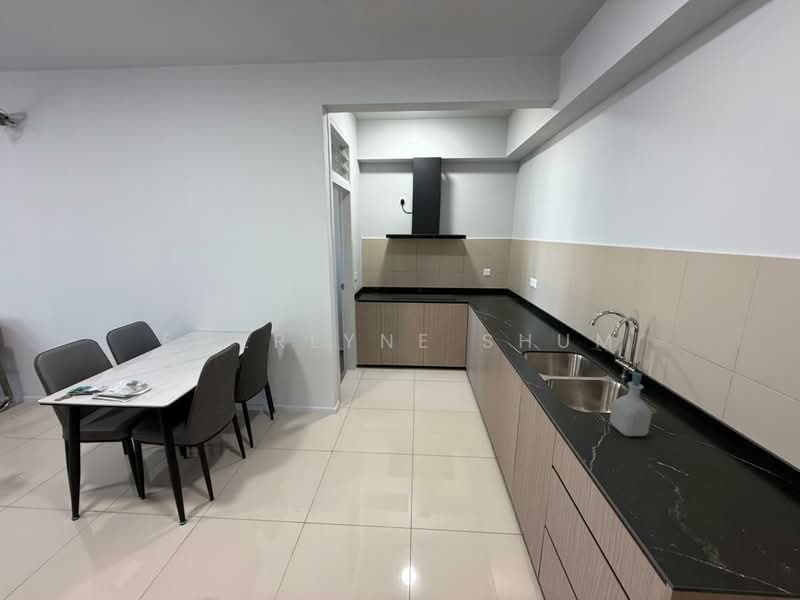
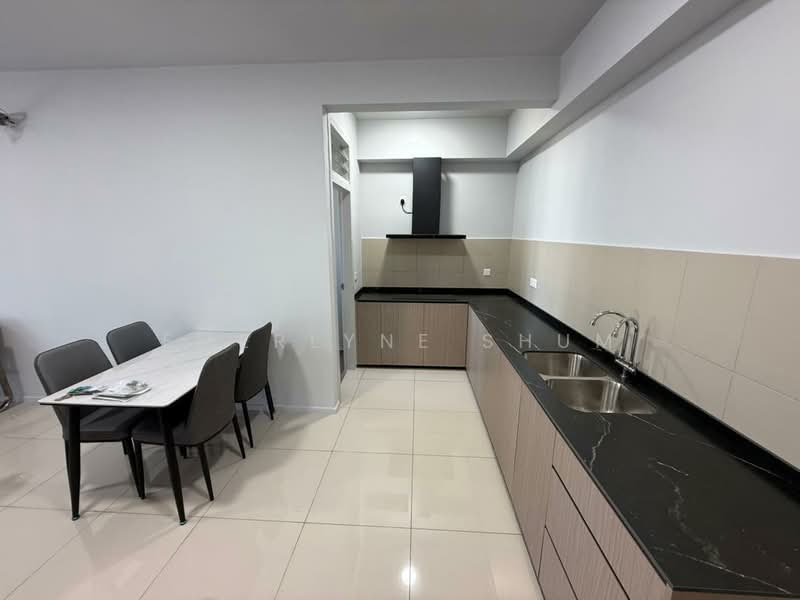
- soap bottle [609,371,653,437]
